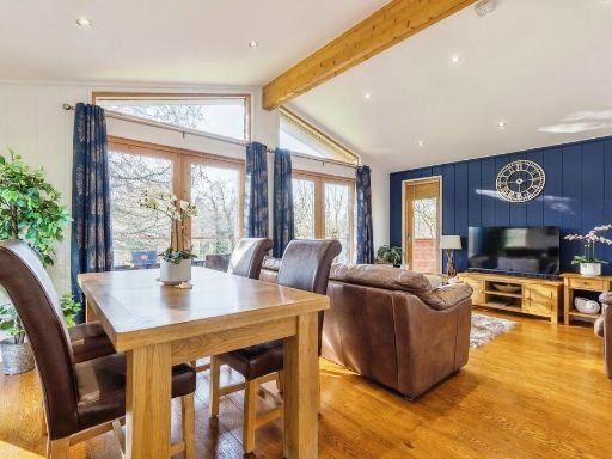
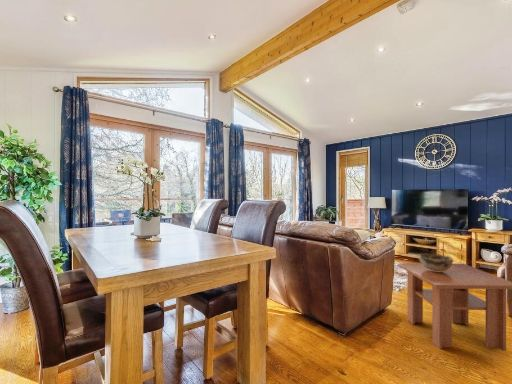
+ decorative bowl [418,252,454,272]
+ coffee table [397,262,512,351]
